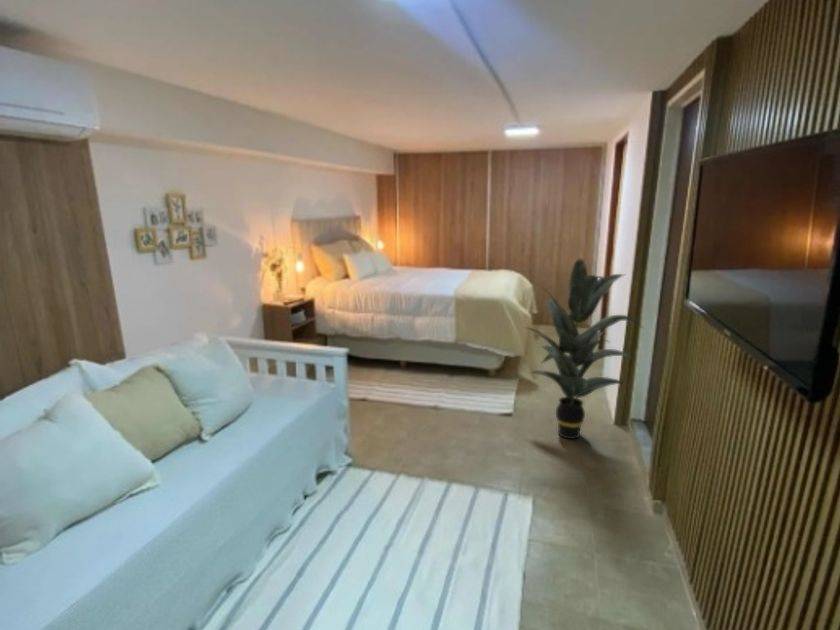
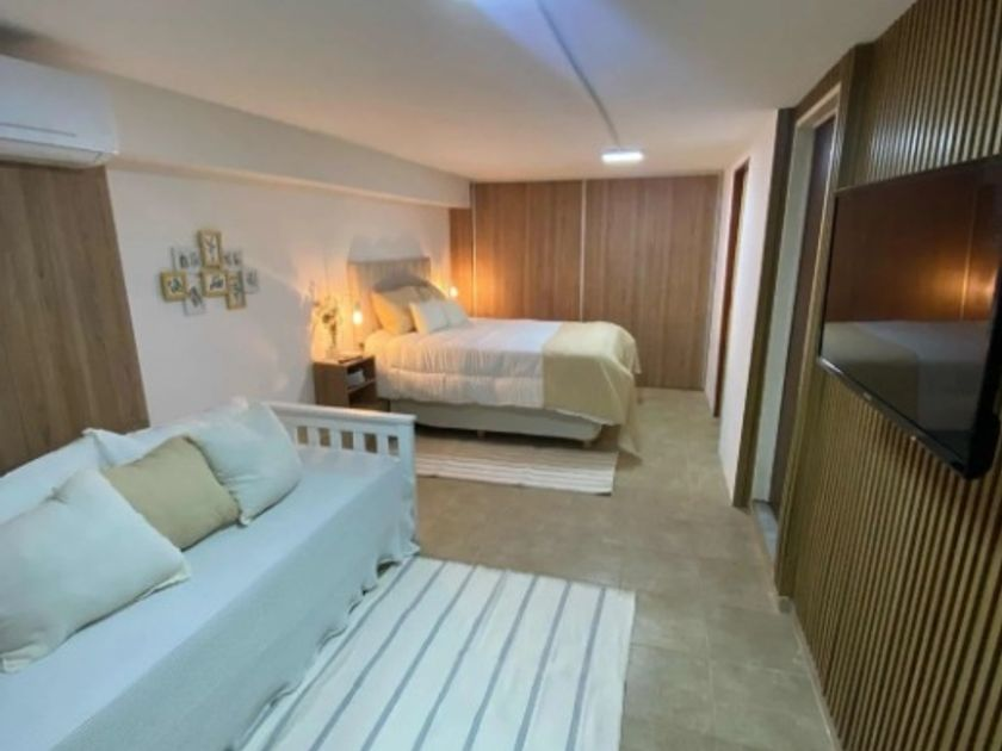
- indoor plant [522,257,644,440]
